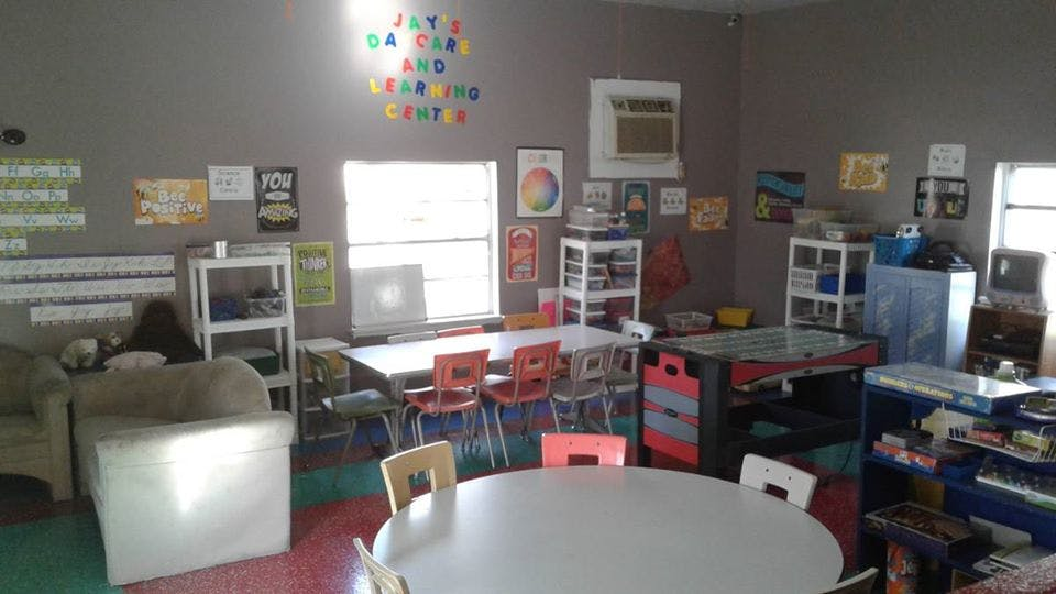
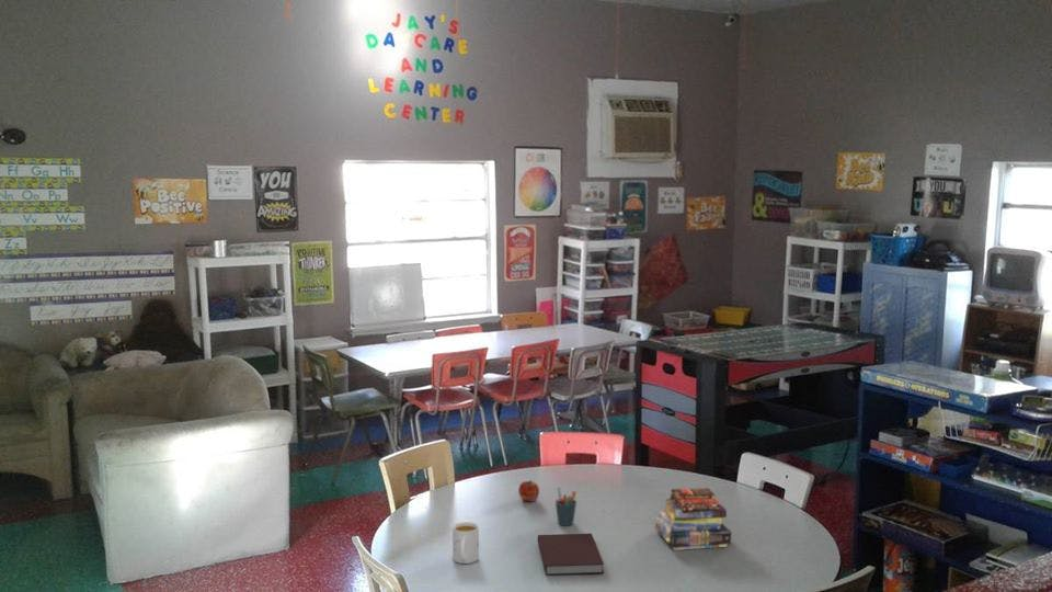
+ mug [451,521,480,565]
+ notebook [537,533,605,576]
+ apple [517,479,540,502]
+ pen holder [554,486,578,526]
+ book [654,487,733,551]
